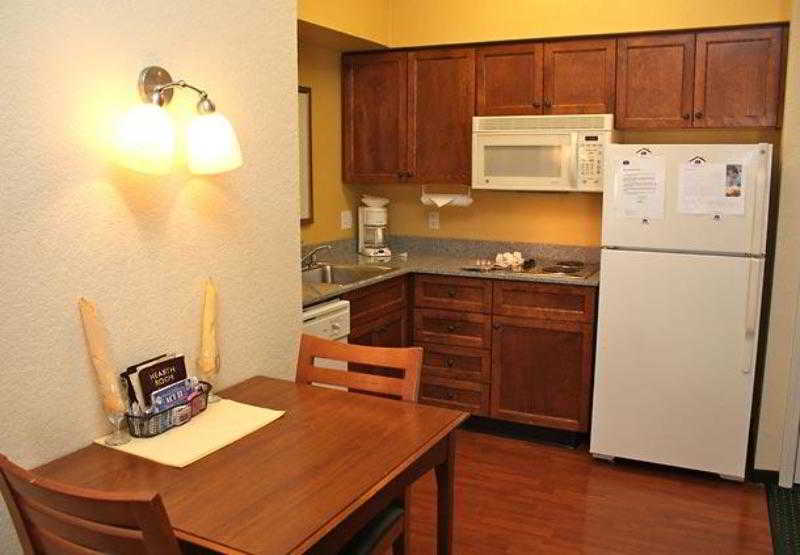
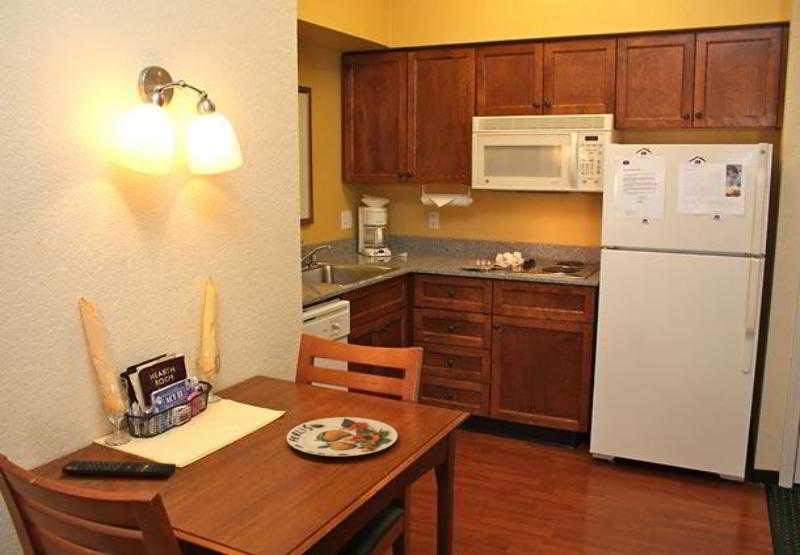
+ remote control [61,459,177,477]
+ plate [286,416,399,457]
